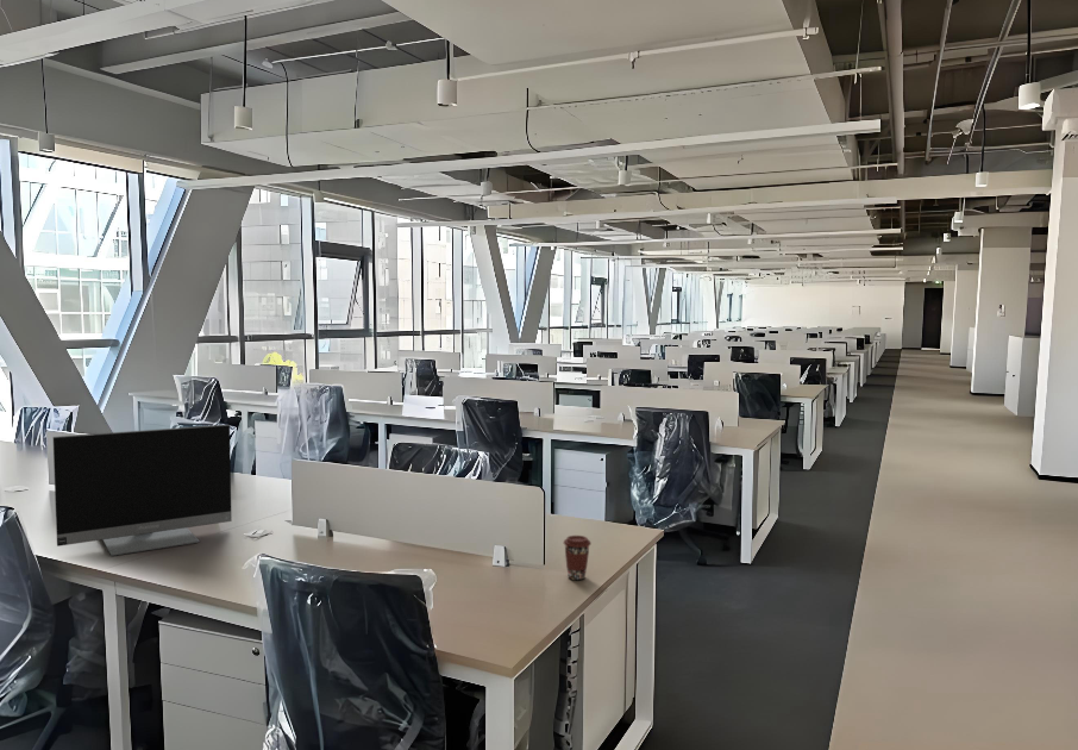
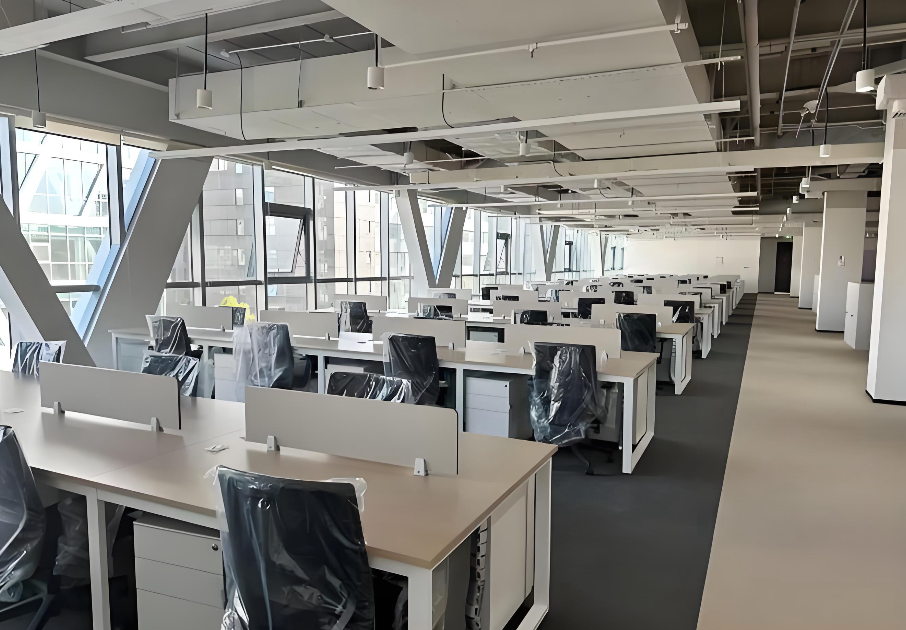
- monitor [52,424,233,557]
- coffee cup [563,535,593,581]
